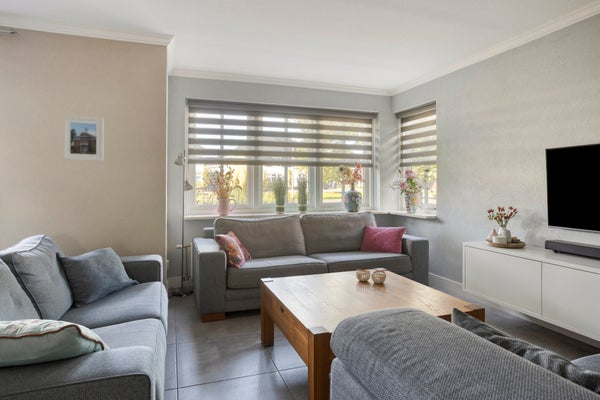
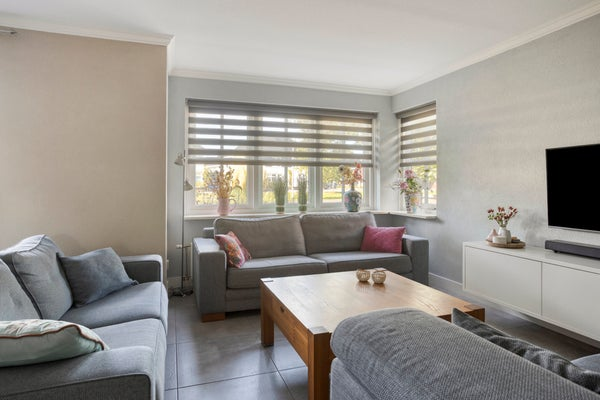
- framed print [62,114,105,162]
